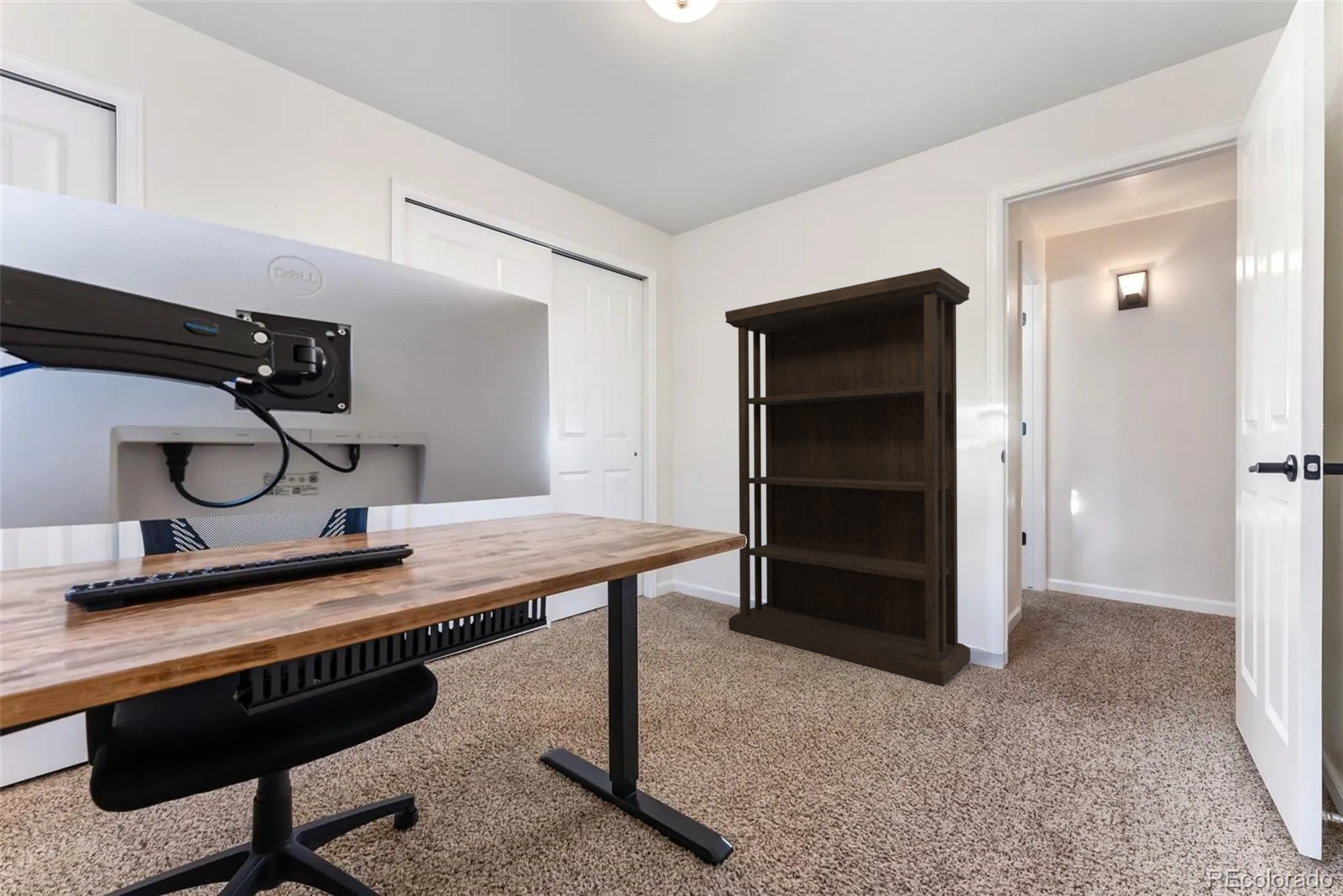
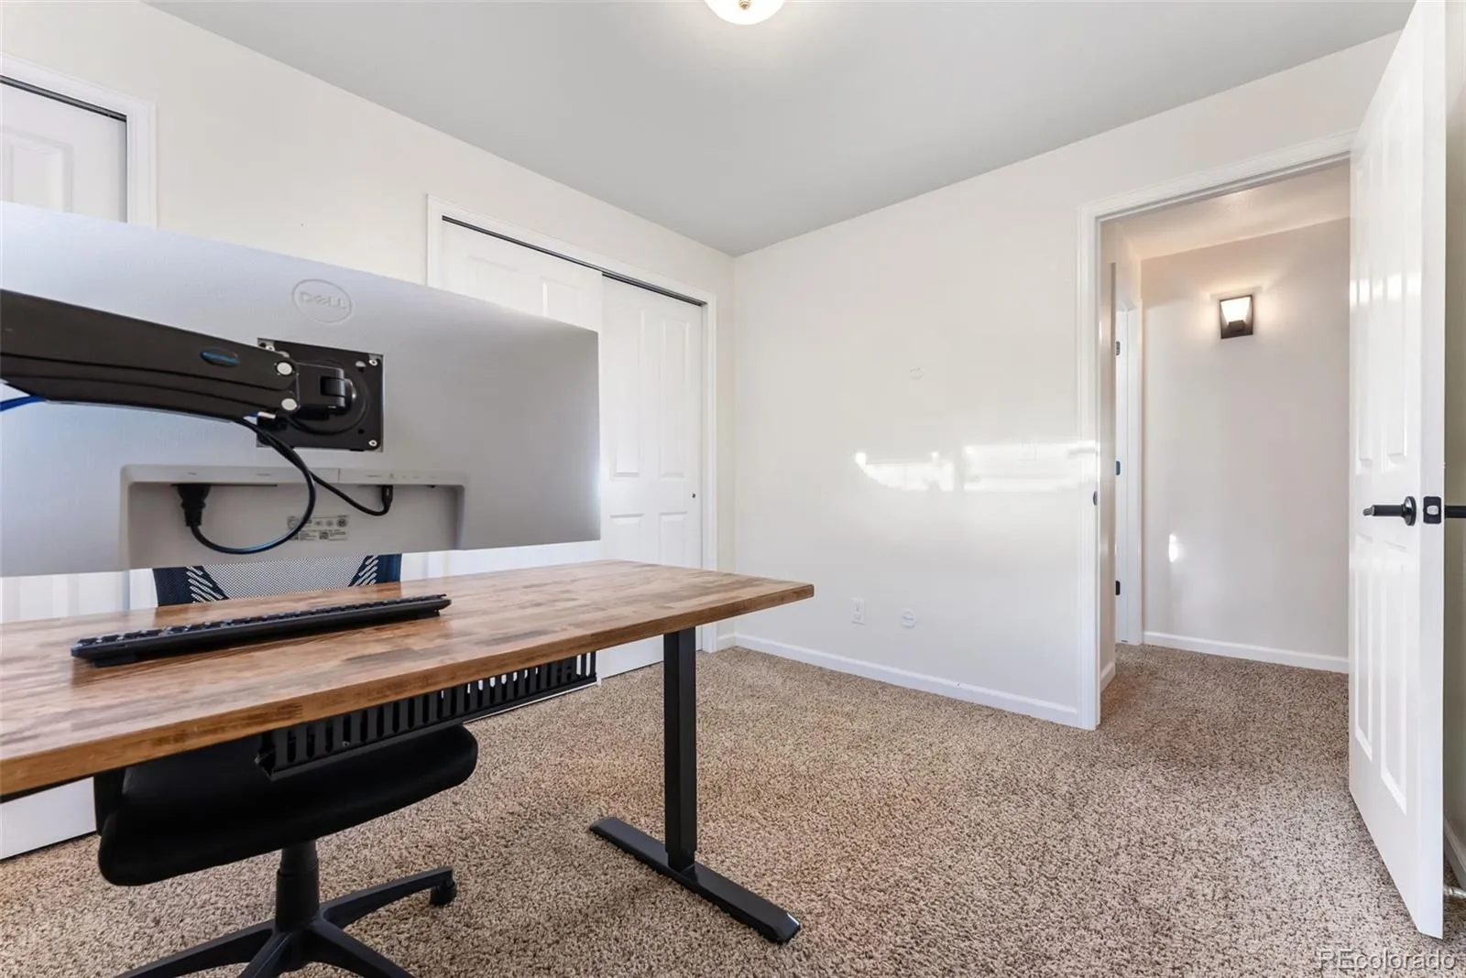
- bookcase [724,267,971,686]
